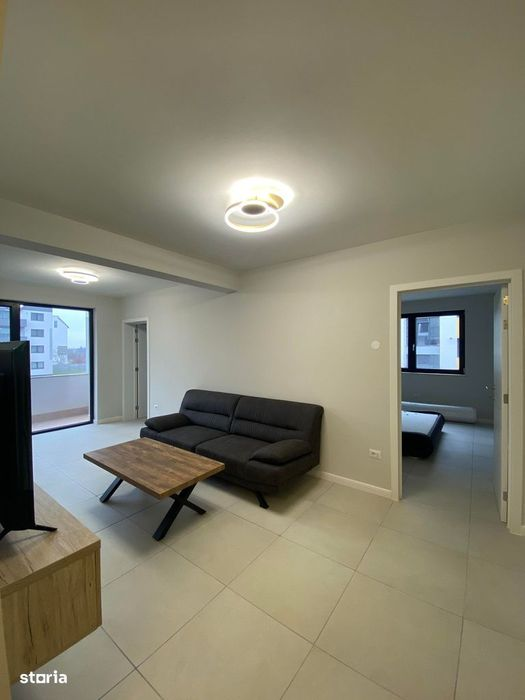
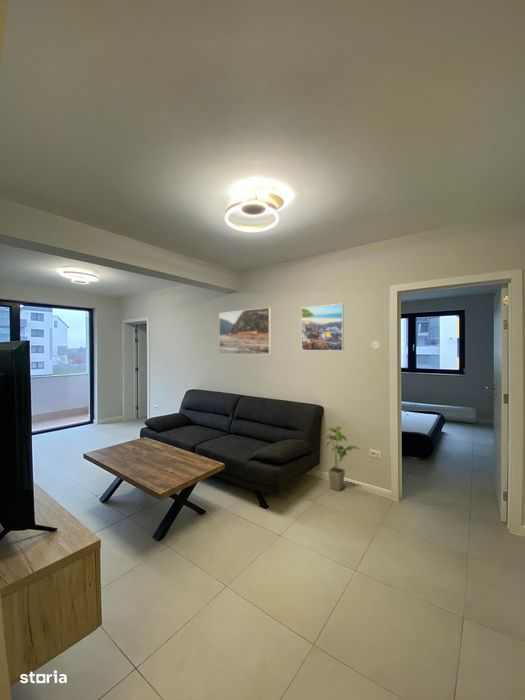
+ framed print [300,303,345,352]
+ house plant [325,425,361,492]
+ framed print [218,306,272,355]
